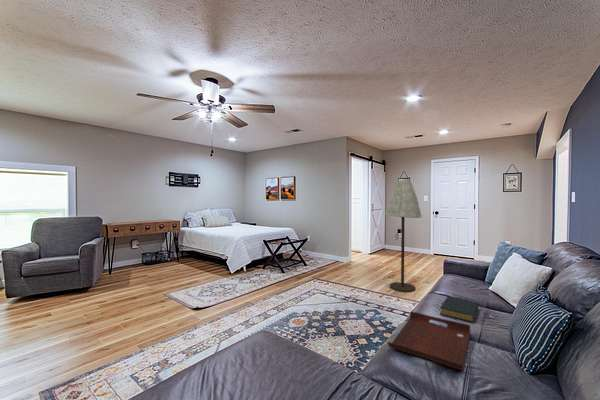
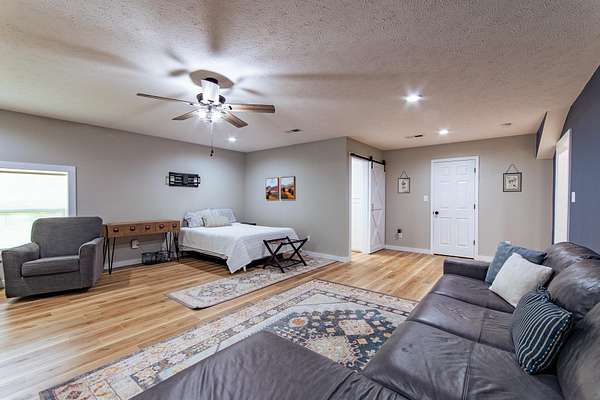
- hardback book [439,296,479,323]
- floor lamp [384,178,423,293]
- serving tray [387,310,471,372]
